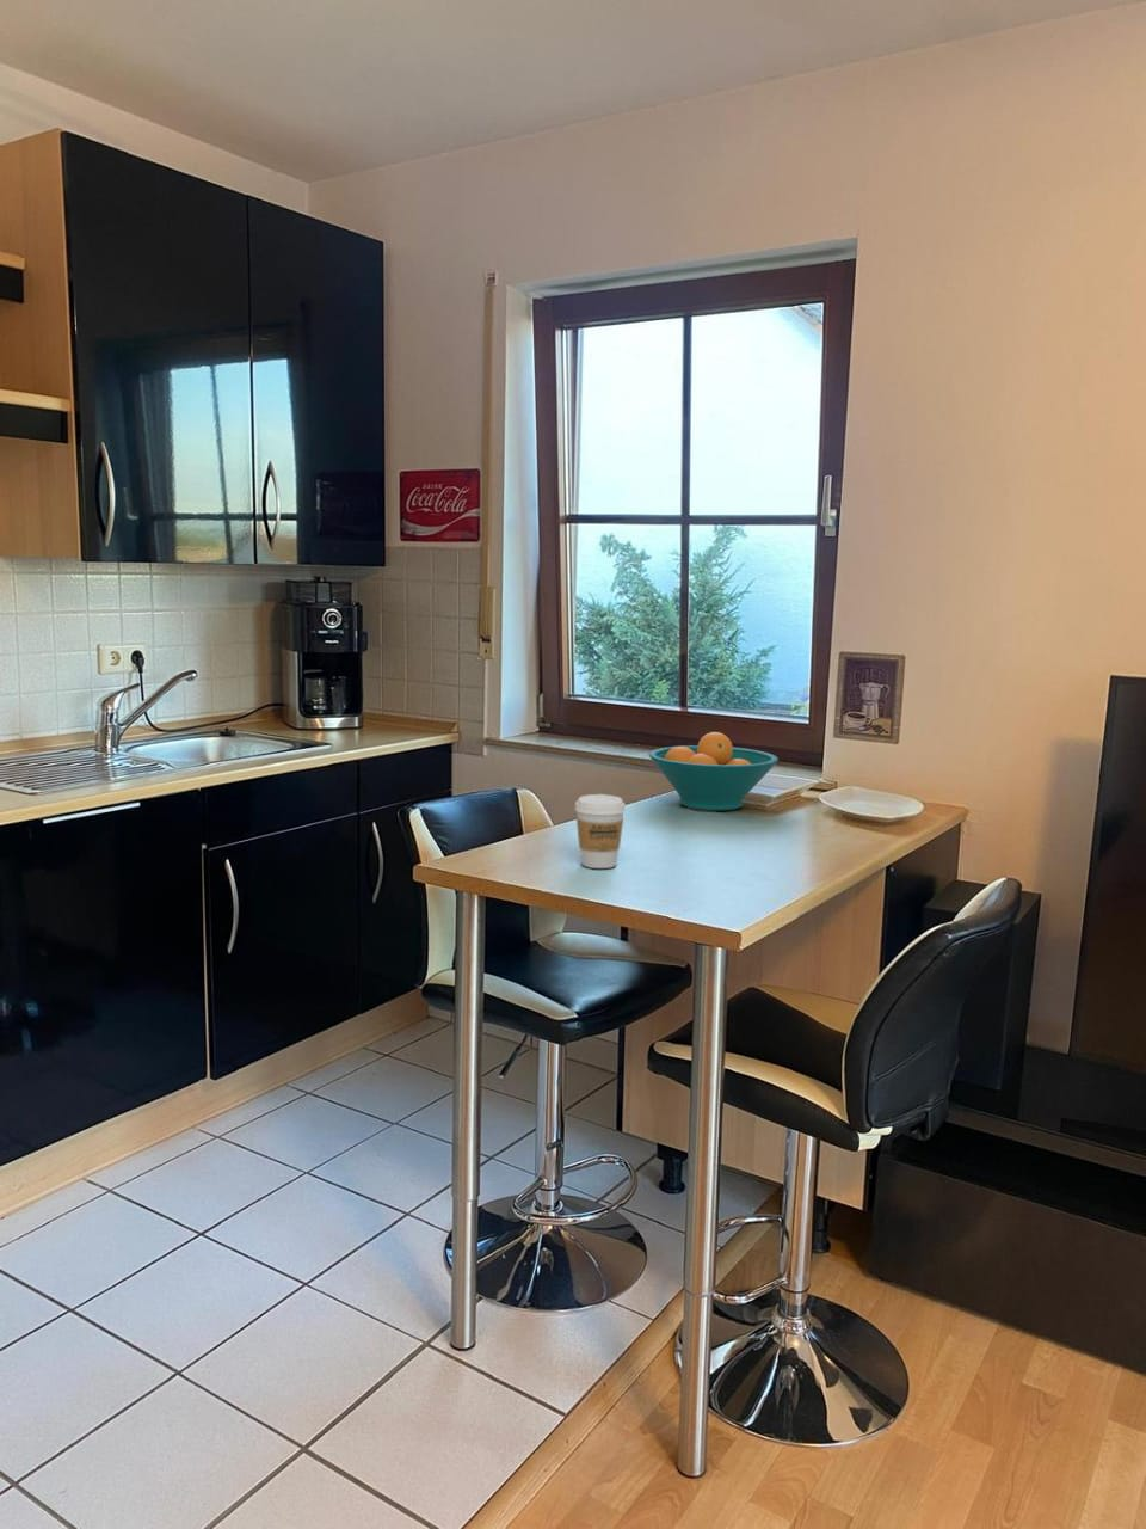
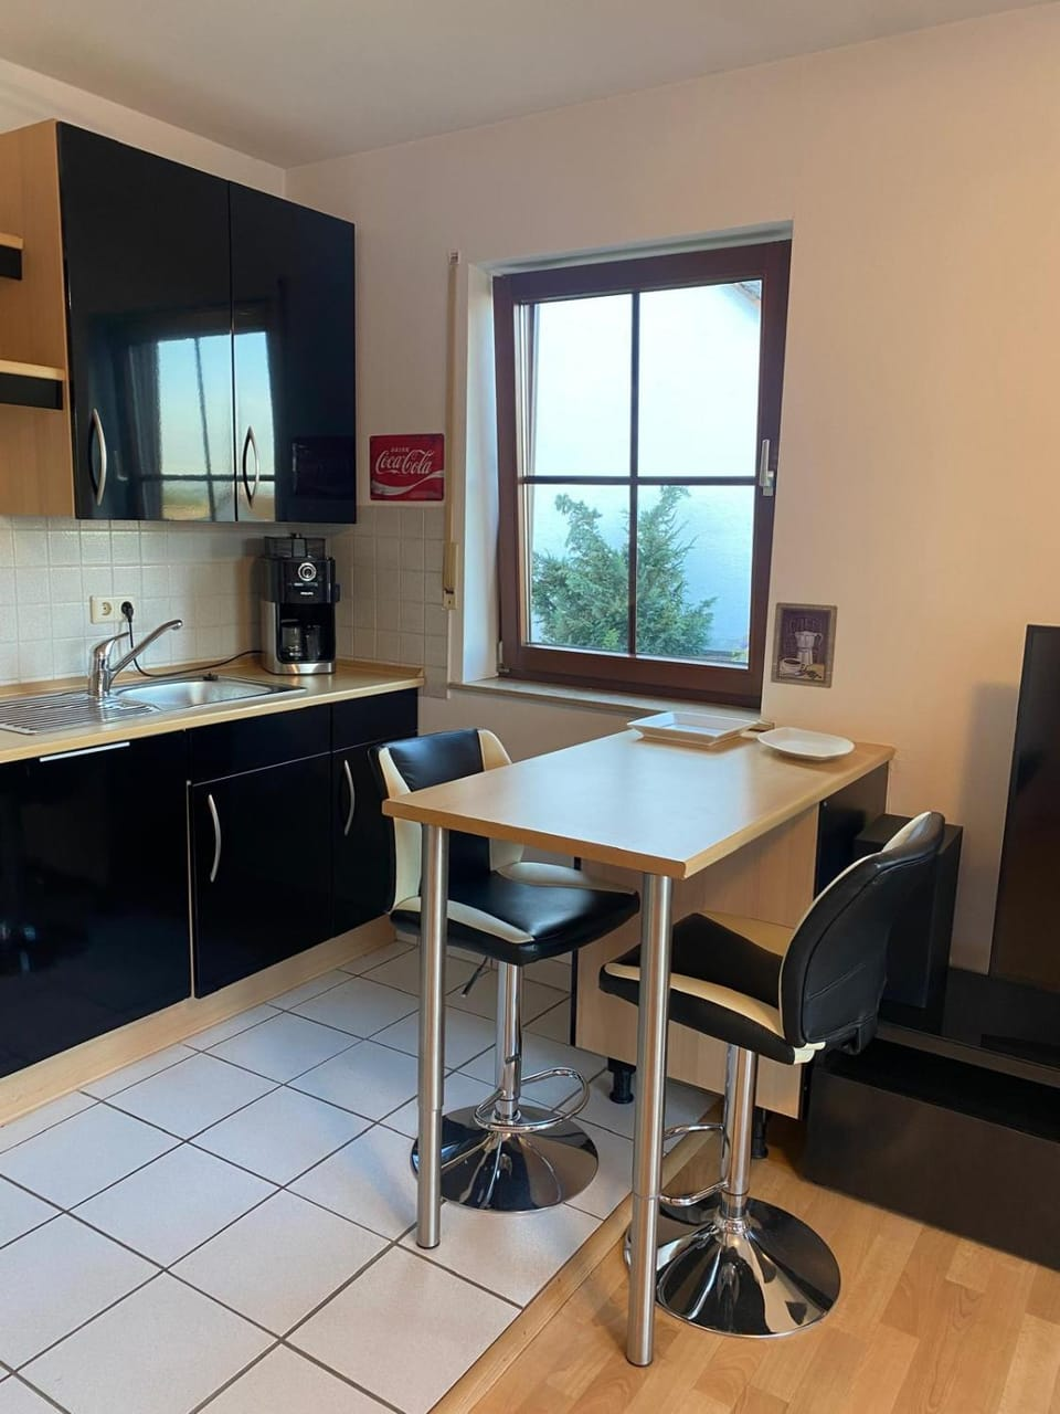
- fruit bowl [648,731,780,813]
- coffee cup [574,793,627,869]
